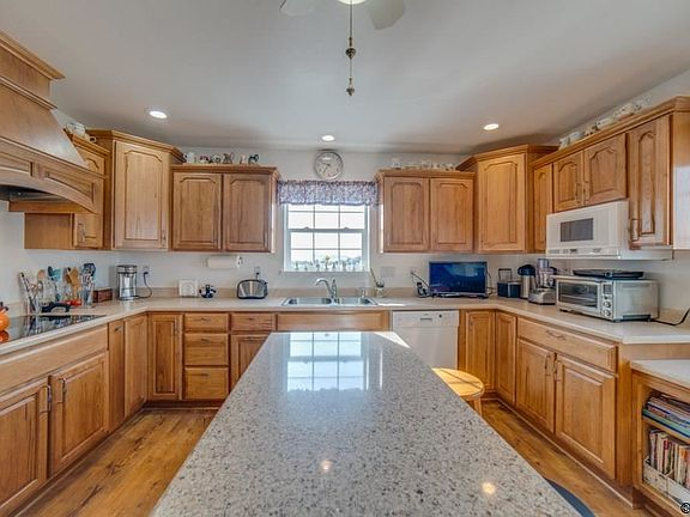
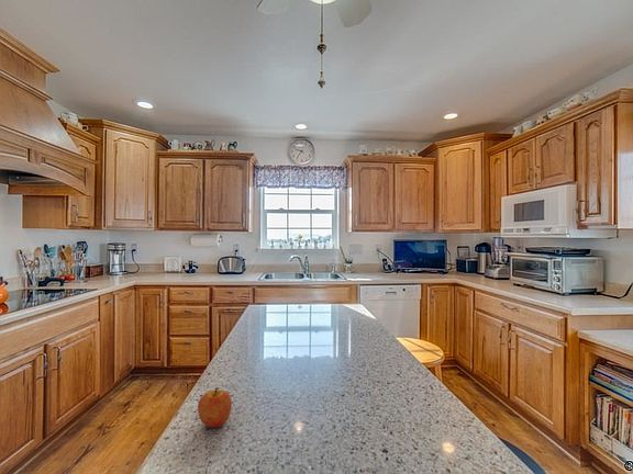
+ apple [197,386,233,429]
